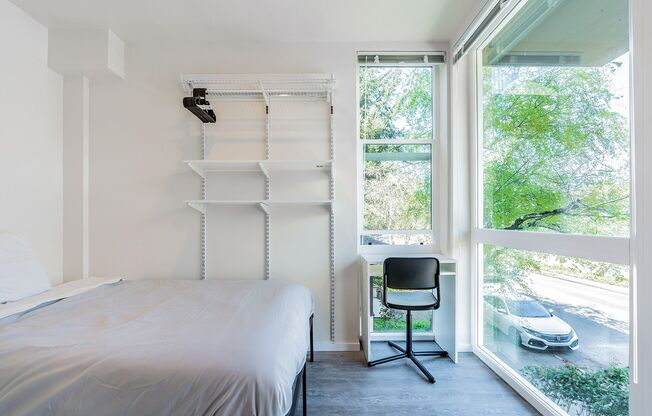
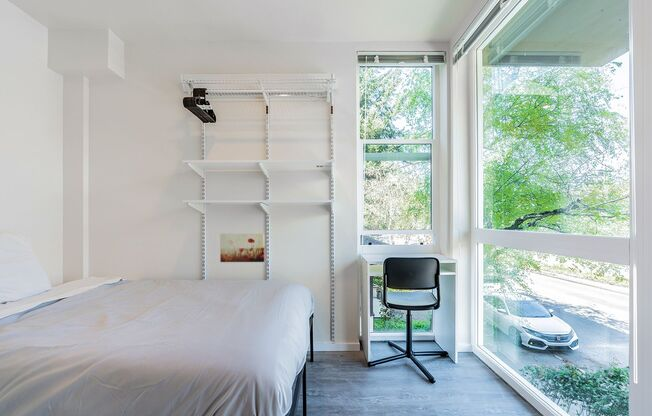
+ wall art [219,233,265,263]
